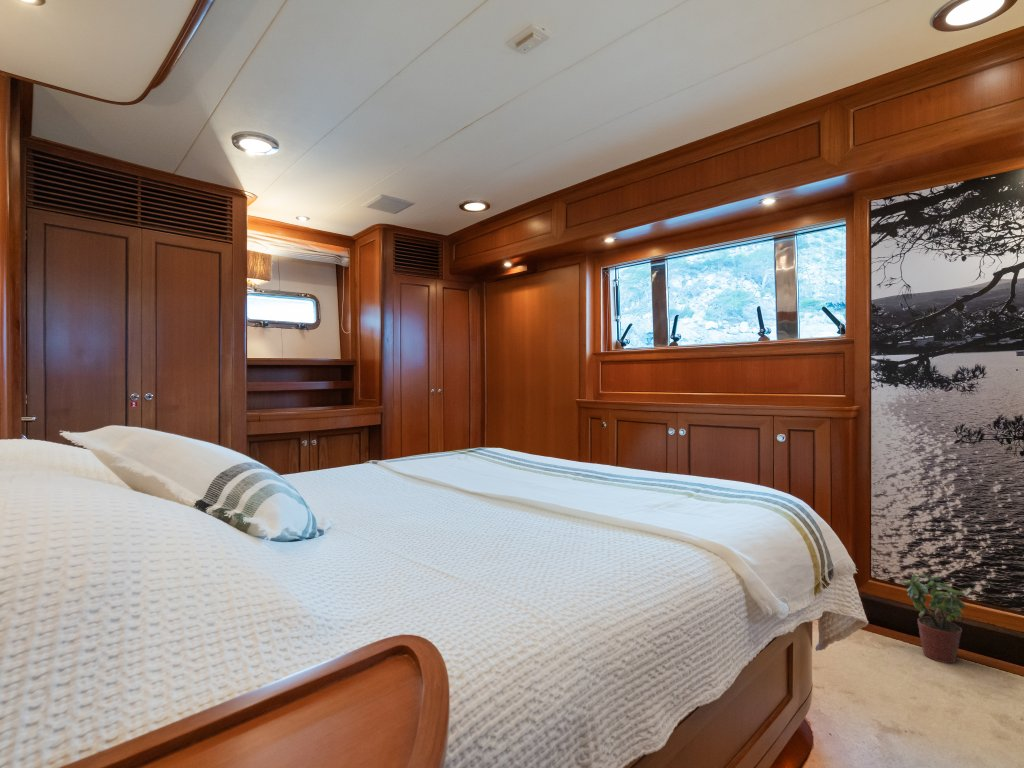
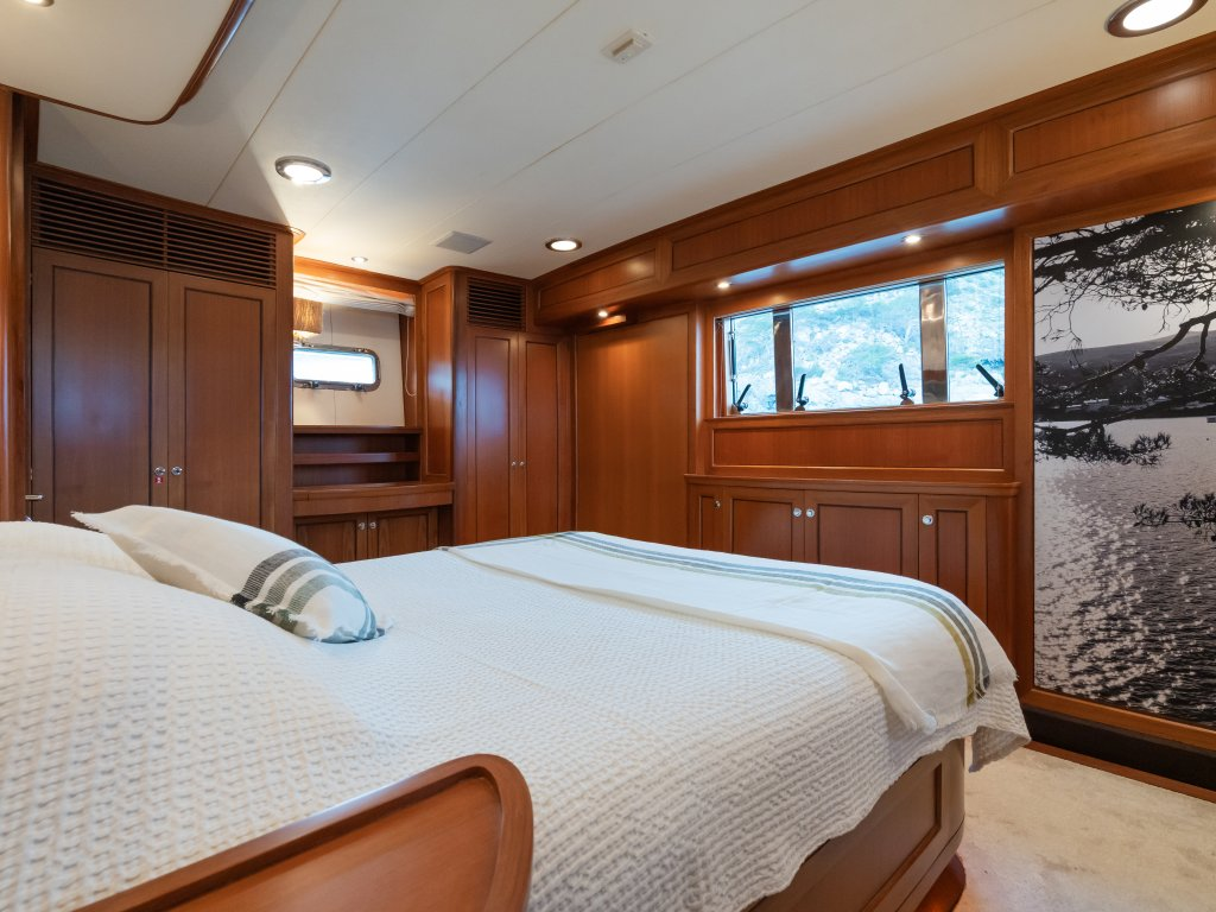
- potted plant [901,573,967,664]
